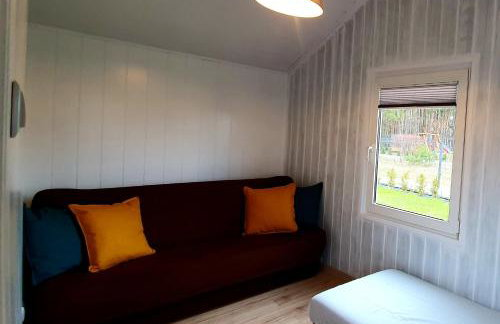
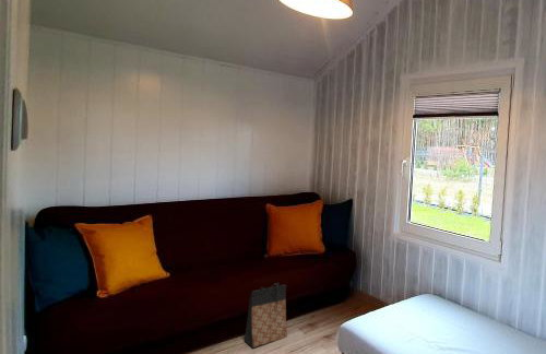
+ bag [244,282,288,349]
